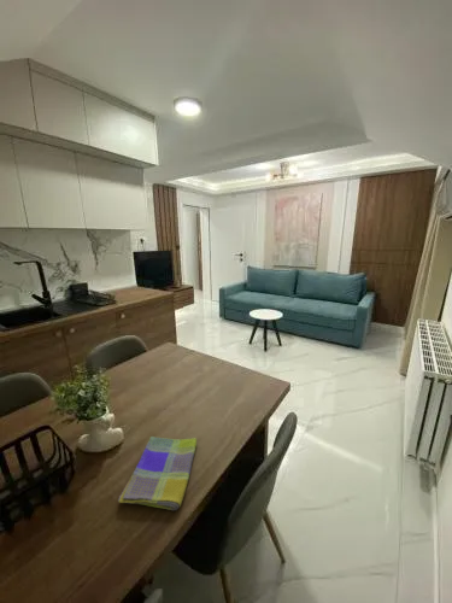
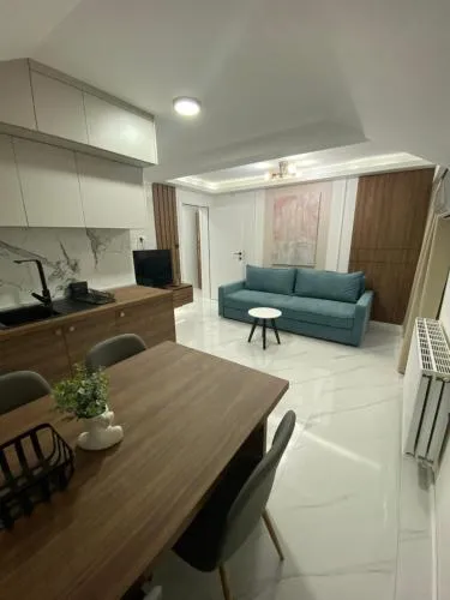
- dish towel [117,435,198,511]
